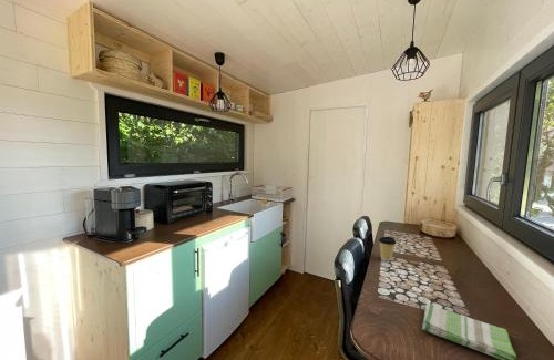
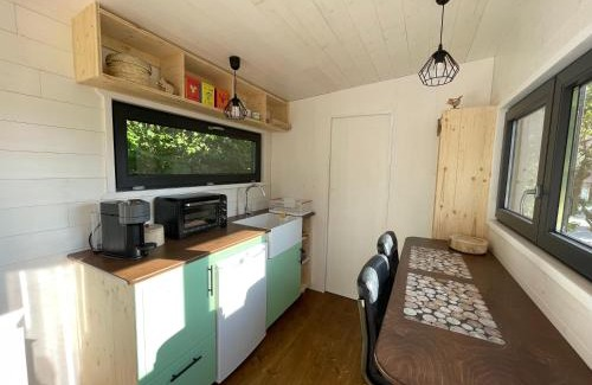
- dish towel [421,302,517,360]
- coffee cup [378,236,398,261]
